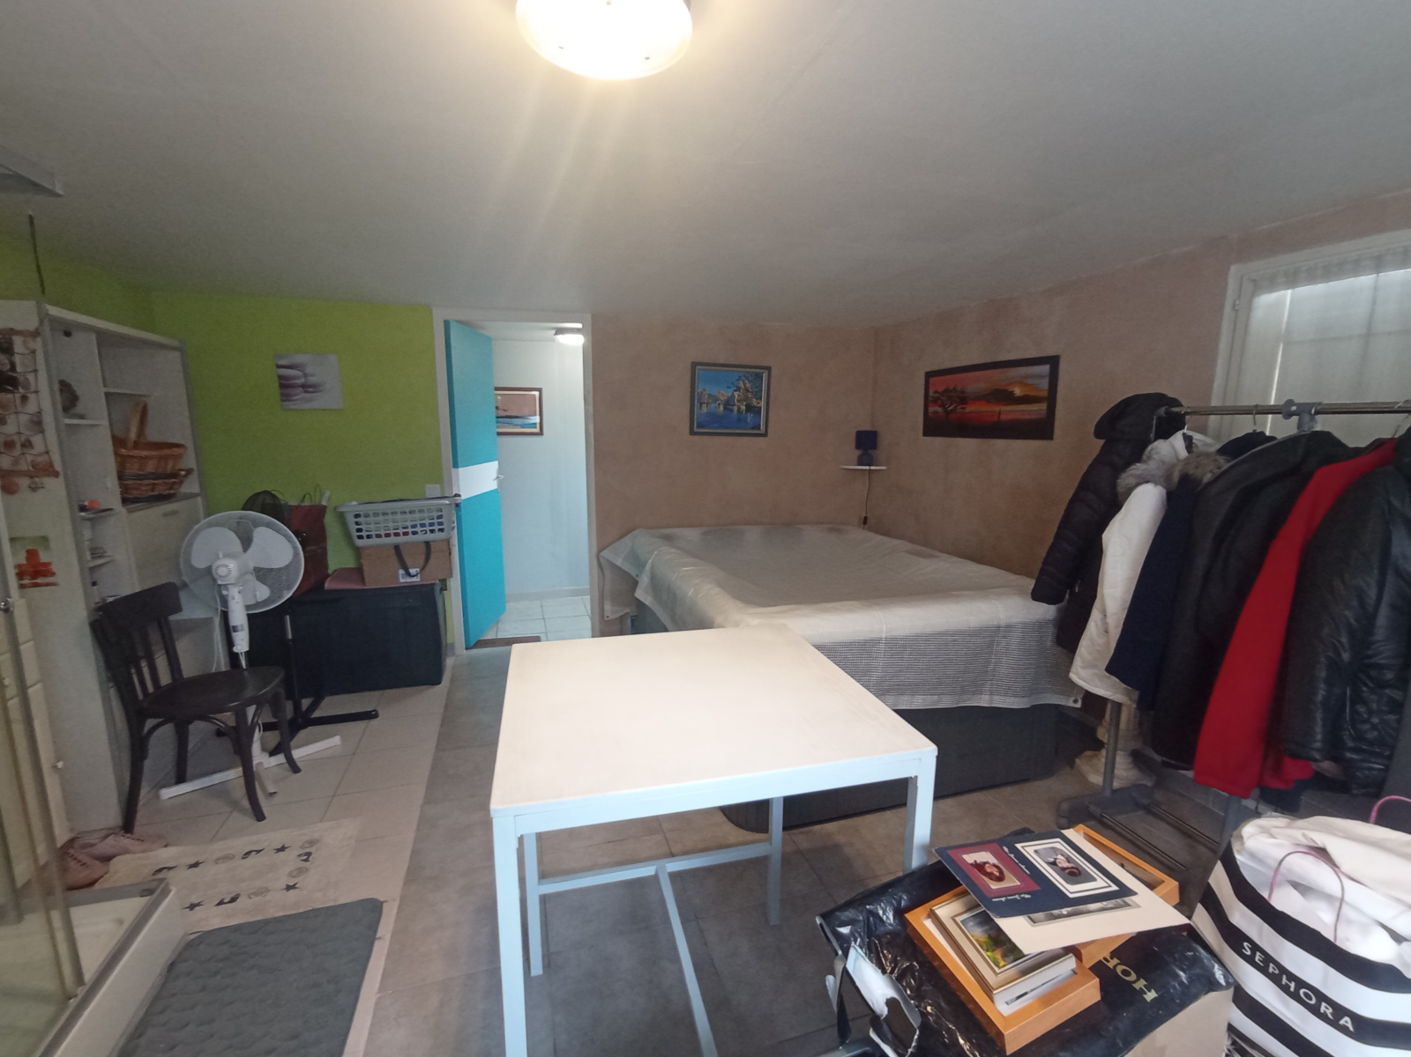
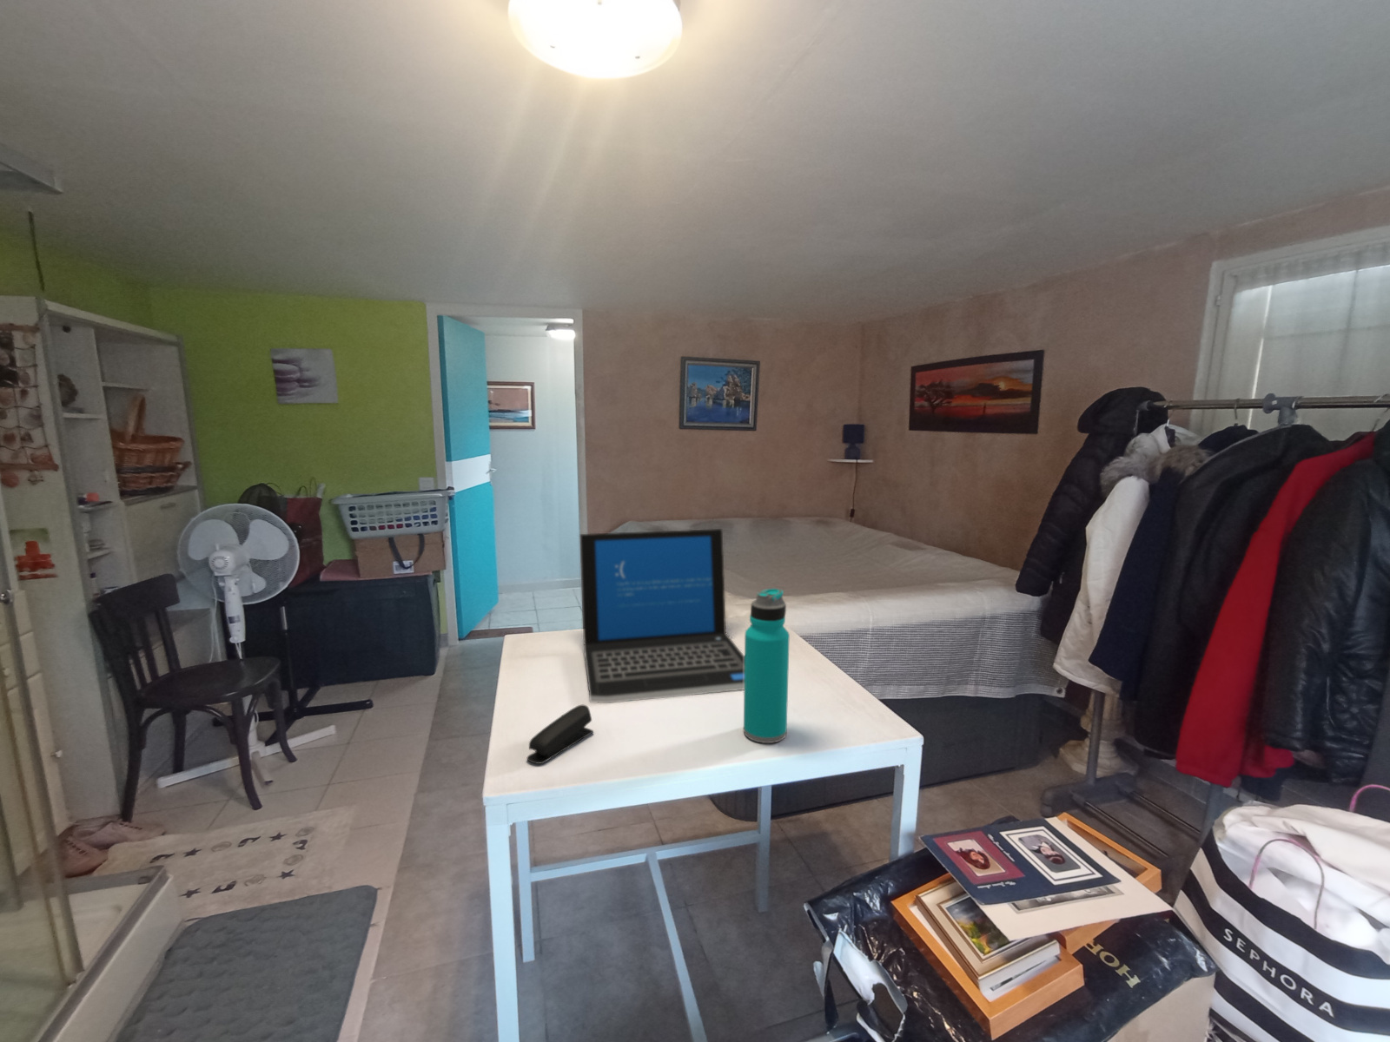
+ laptop [579,528,744,704]
+ water bottle [743,587,790,744]
+ stapler [525,704,594,765]
